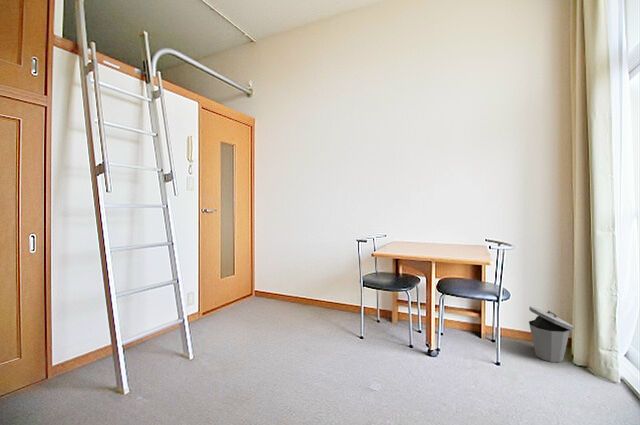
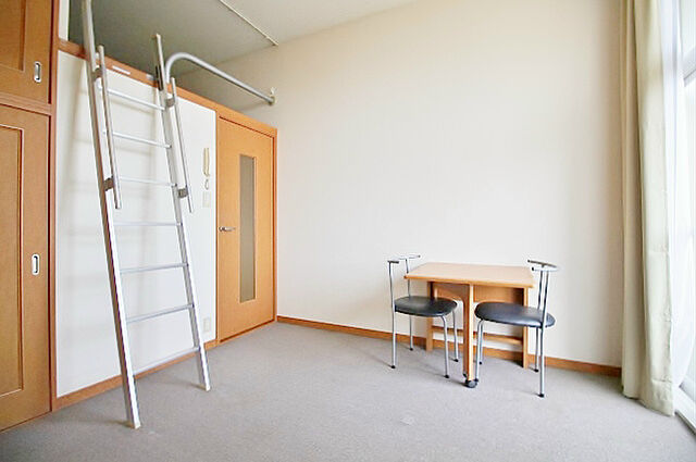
- trash can [528,305,575,363]
